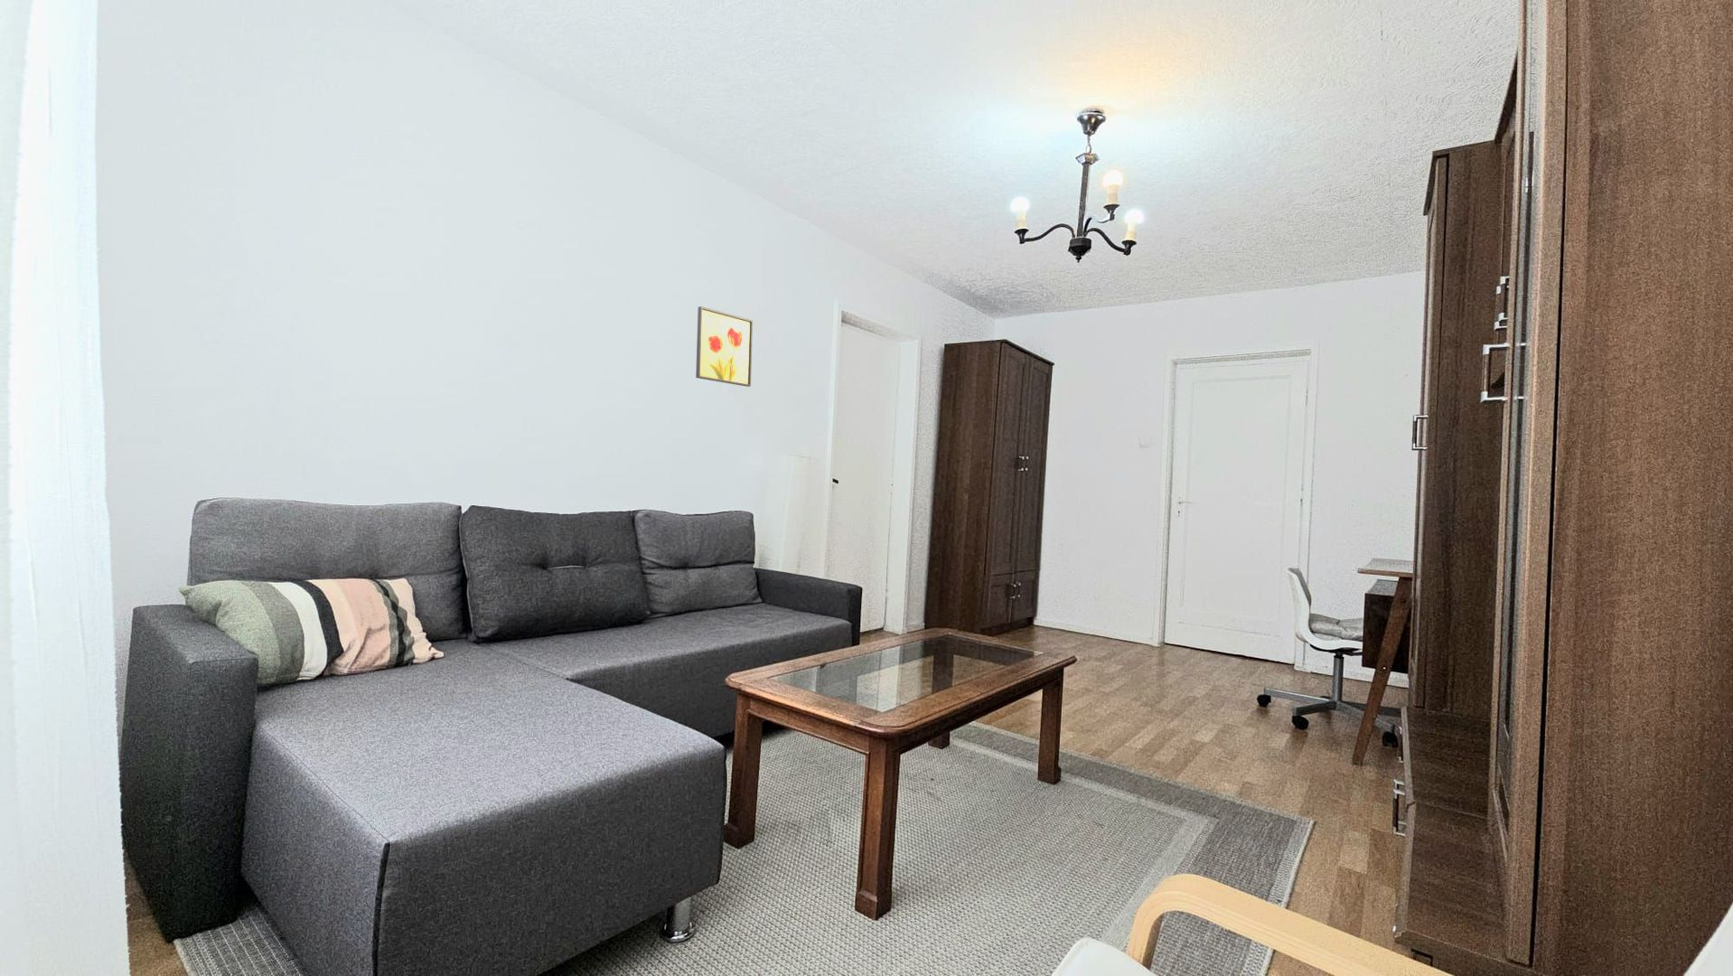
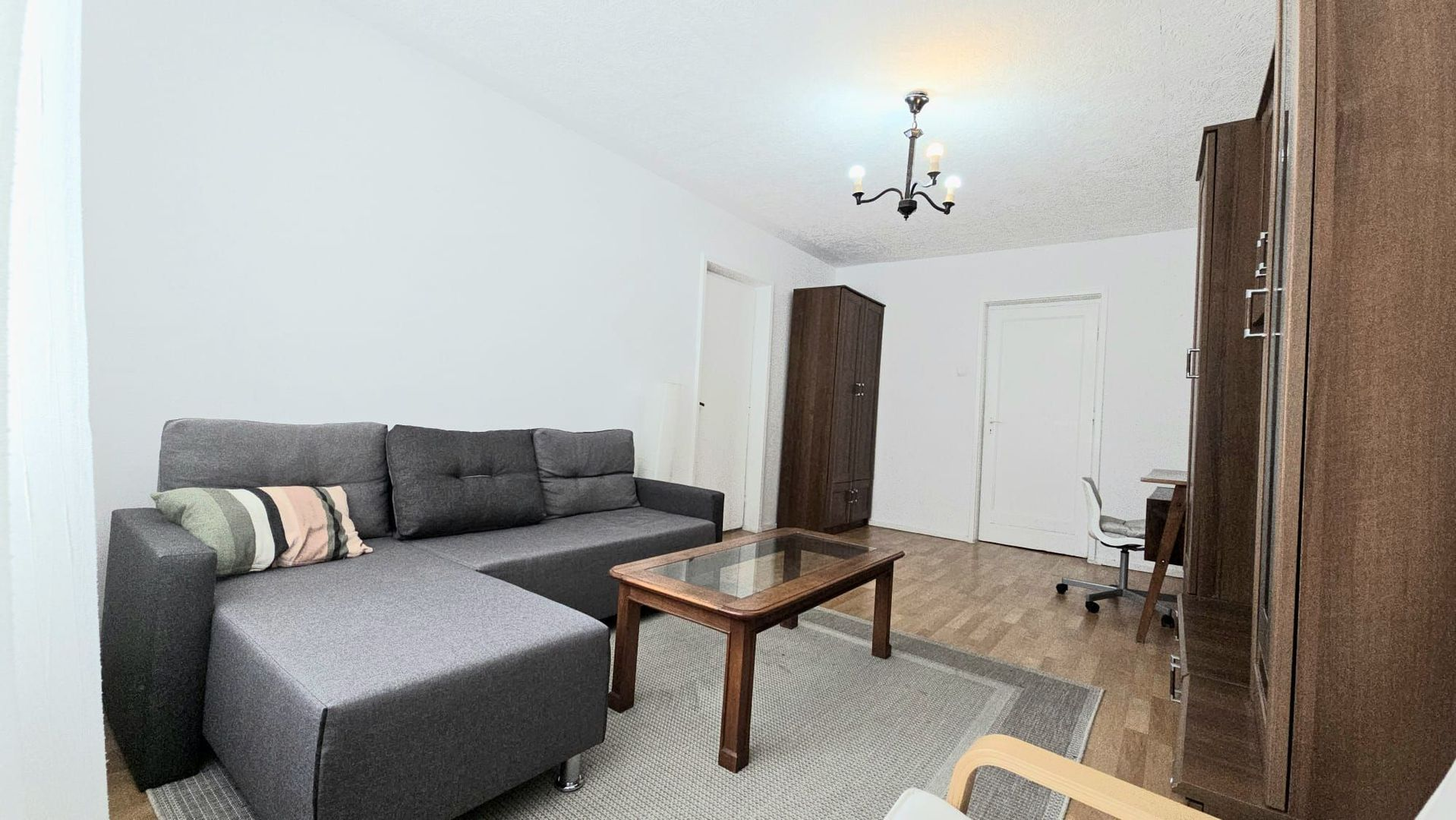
- wall art [695,306,753,388]
